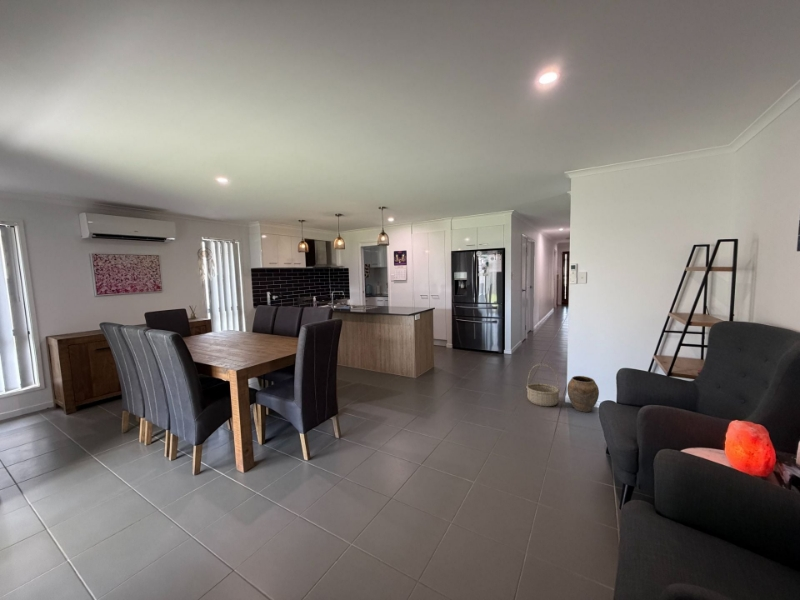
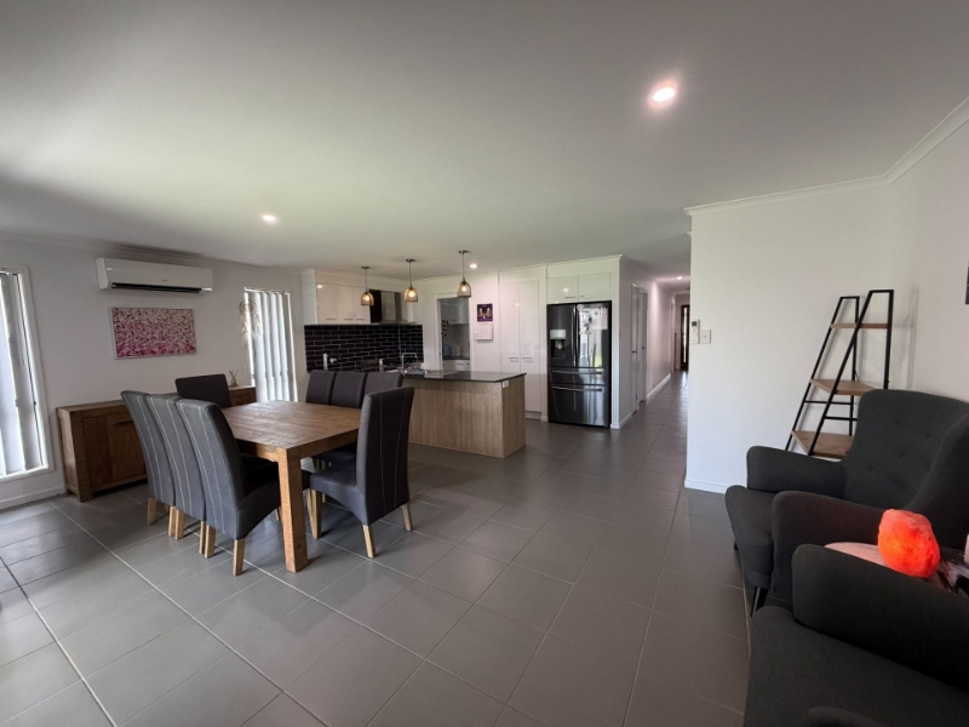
- vase [566,375,600,413]
- basket [525,363,561,407]
